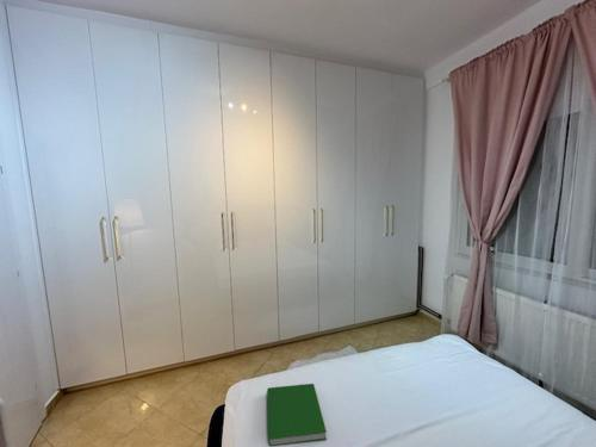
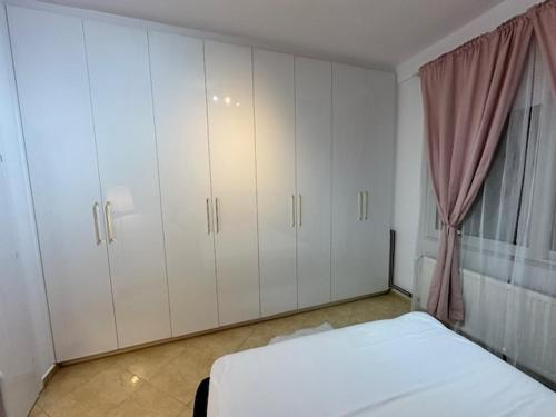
- hardcover book [266,383,328,447]
